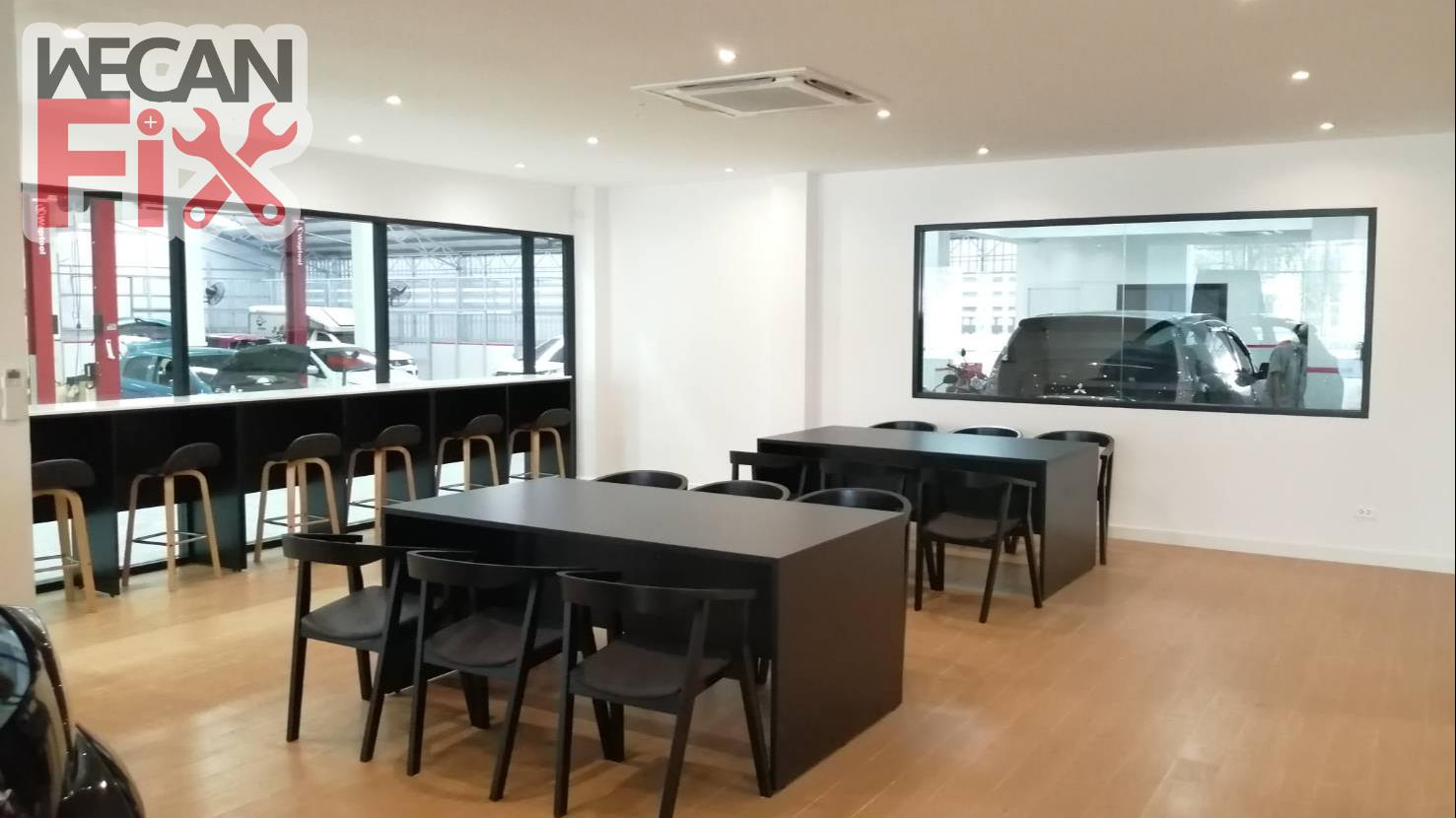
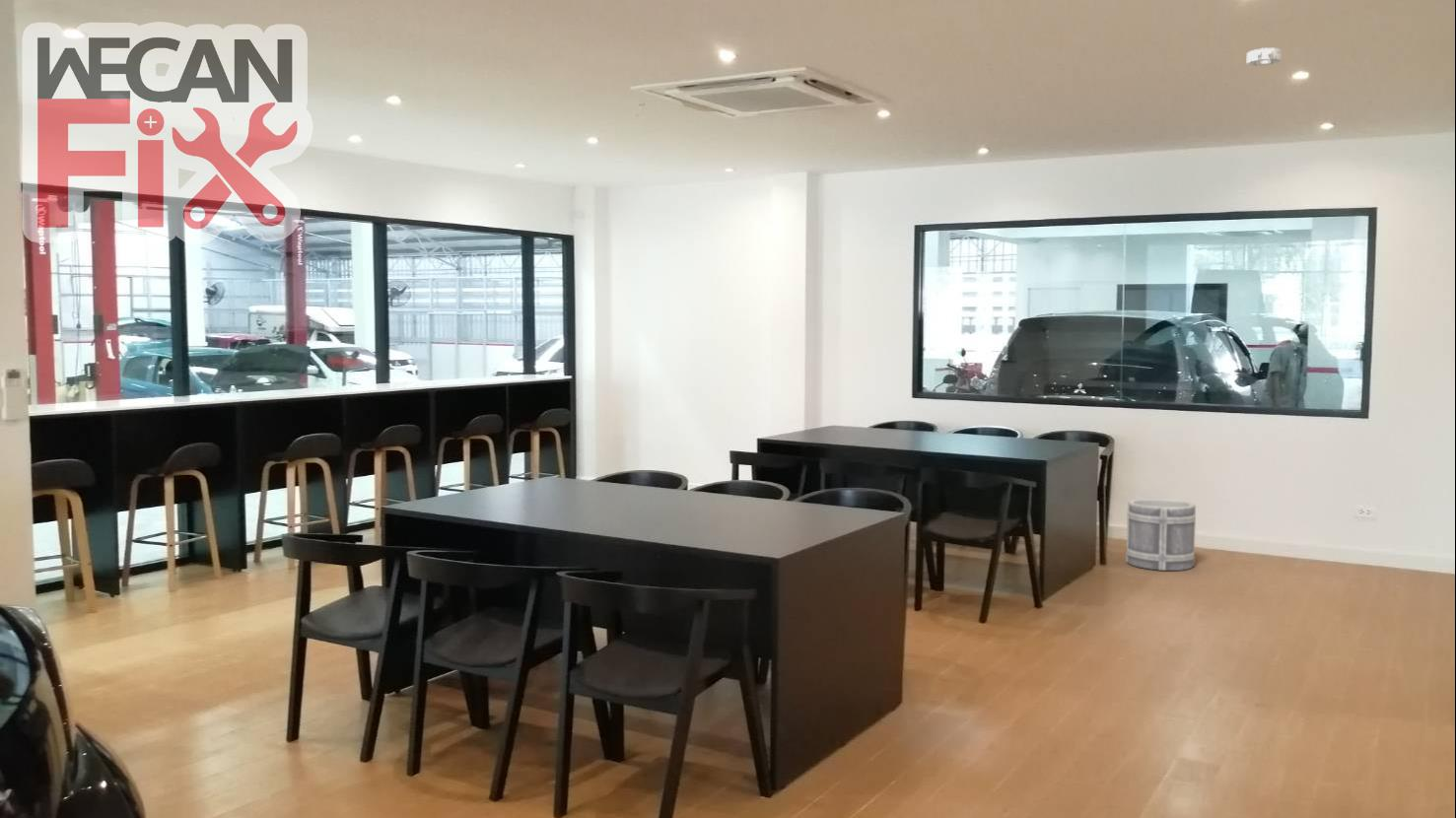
+ bucket [1125,498,1197,572]
+ smoke detector [1246,46,1283,67]
